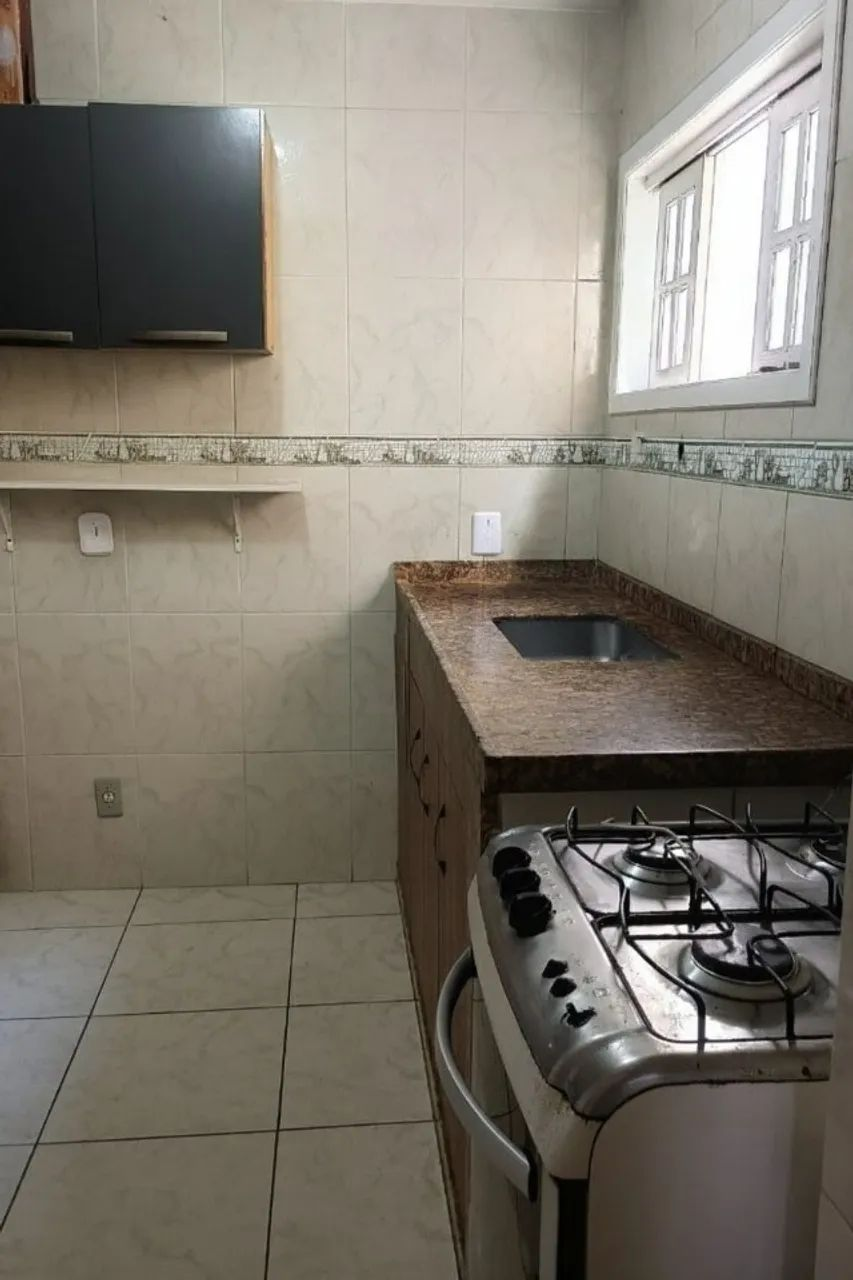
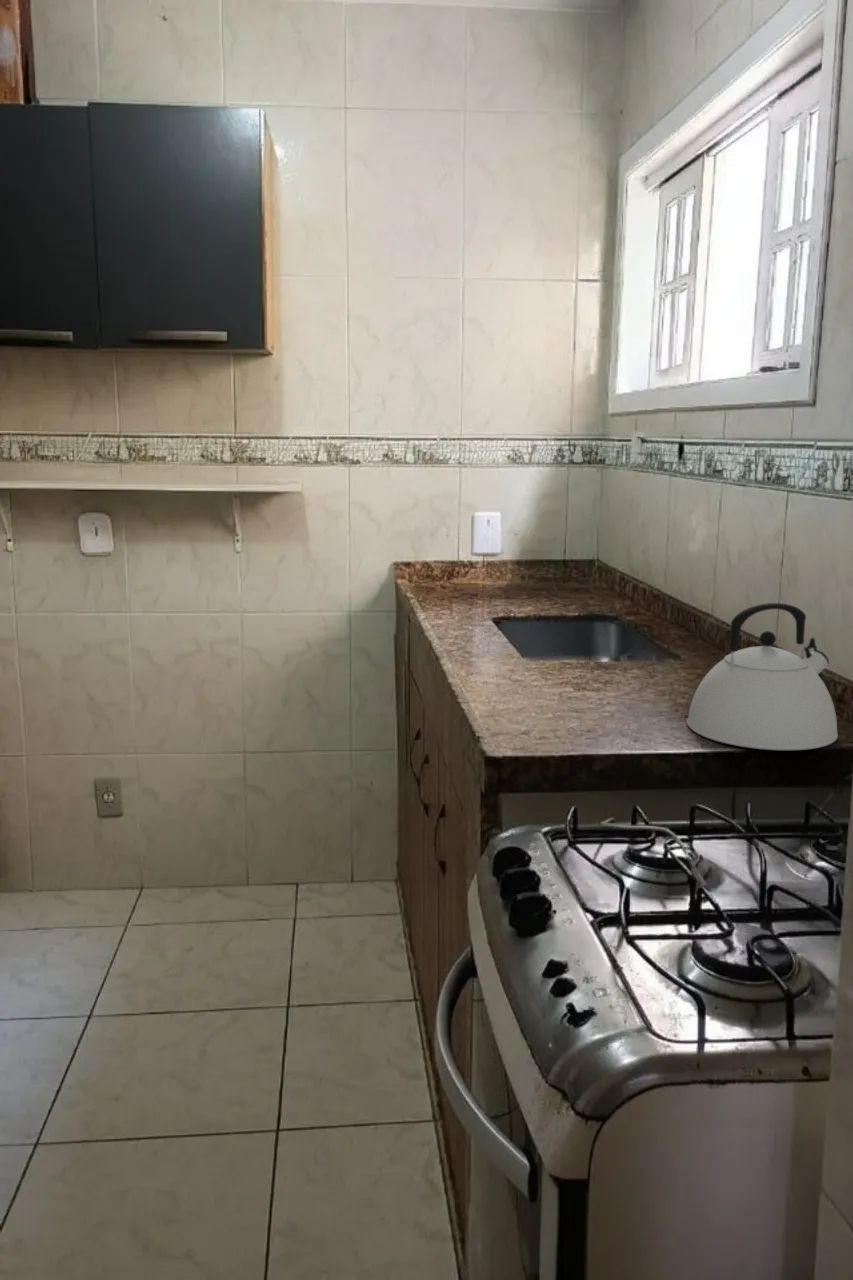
+ kettle [686,602,839,751]
